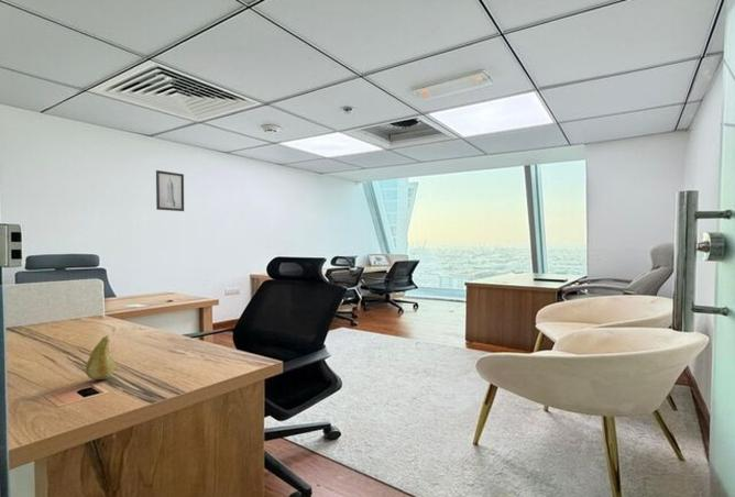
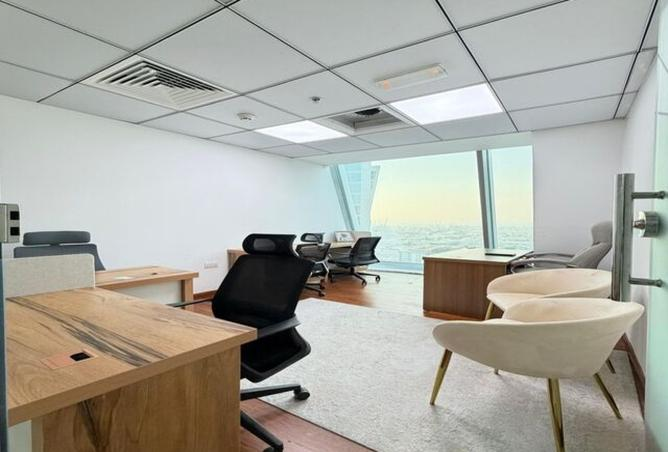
- wall art [155,169,185,212]
- fruit [85,334,117,380]
